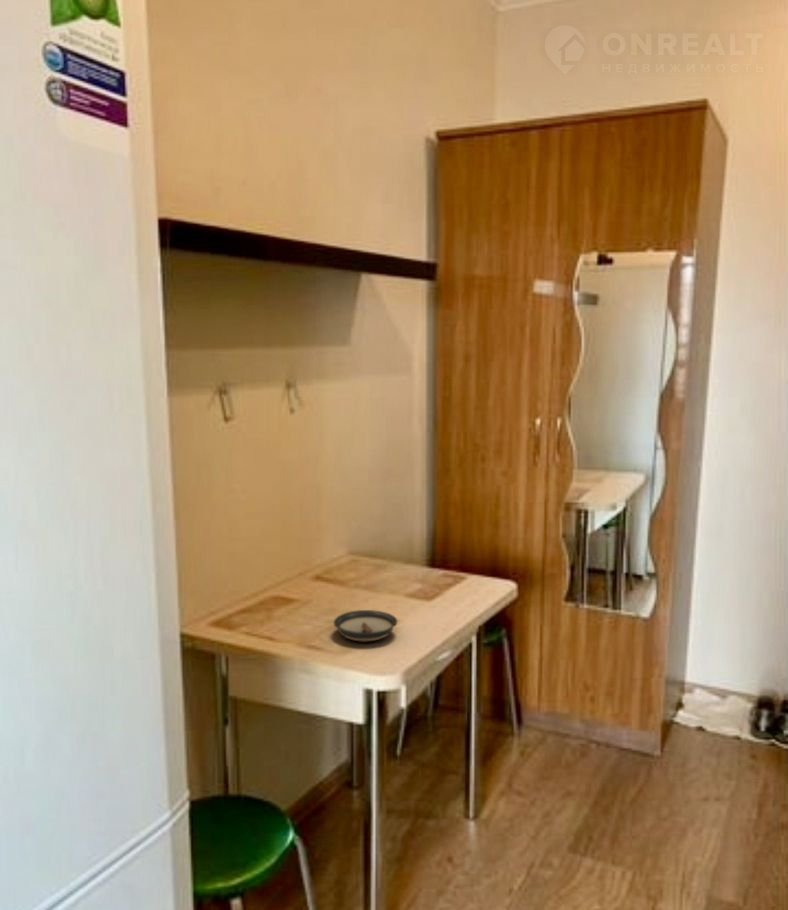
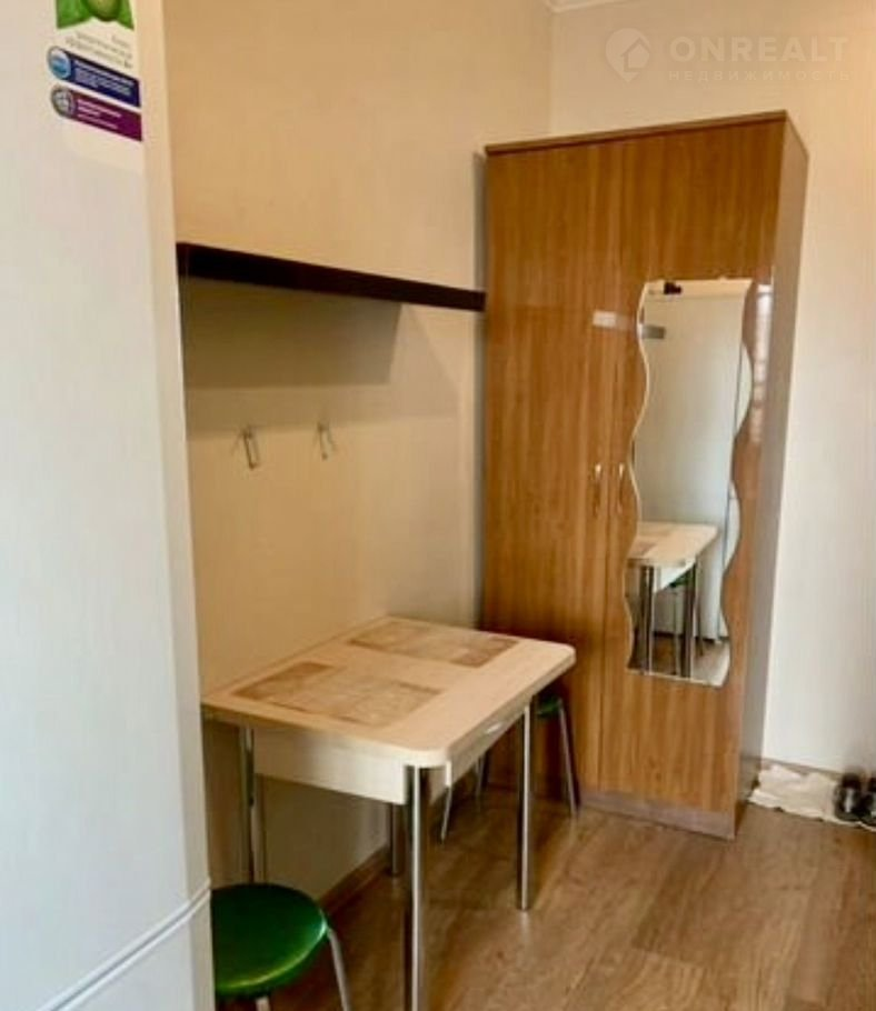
- saucer [333,609,398,643]
